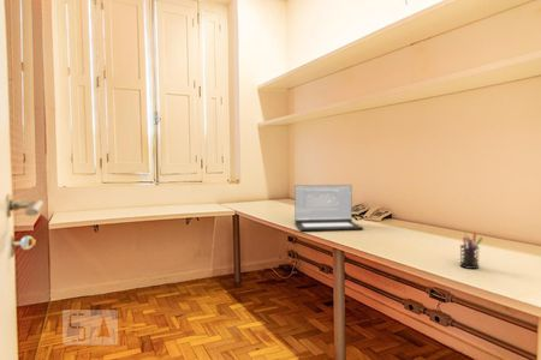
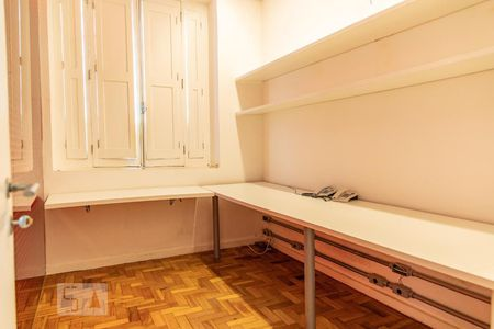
- laptop [293,184,364,232]
- pen holder [459,232,484,270]
